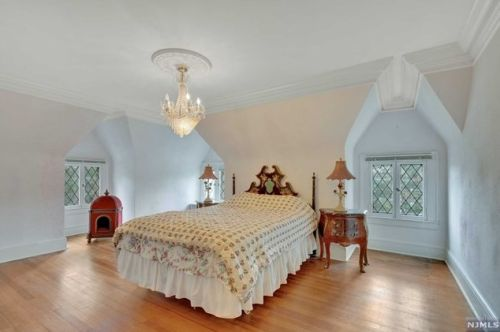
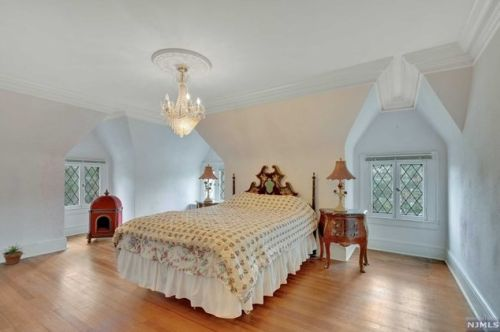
+ potted plant [1,243,25,266]
